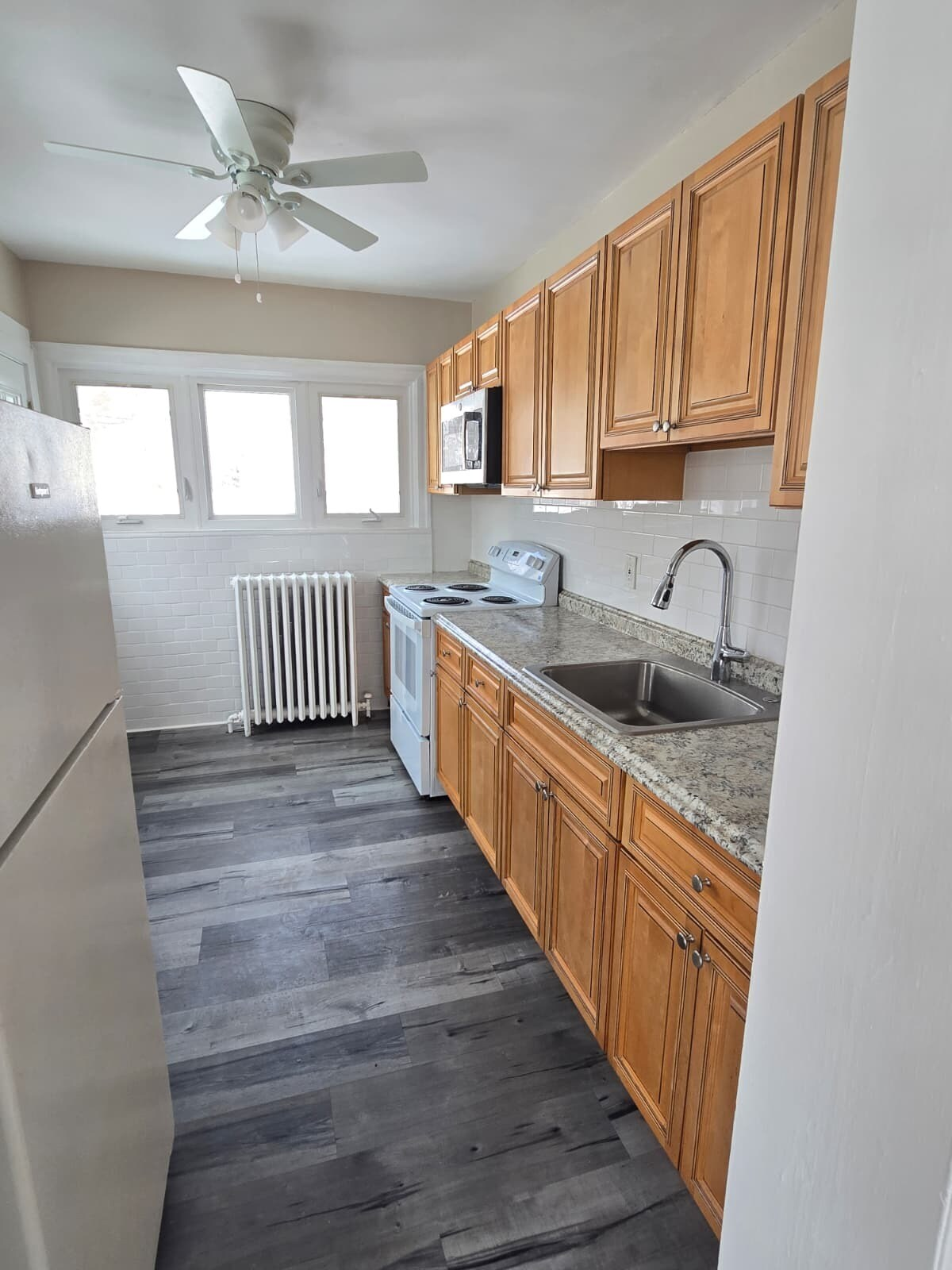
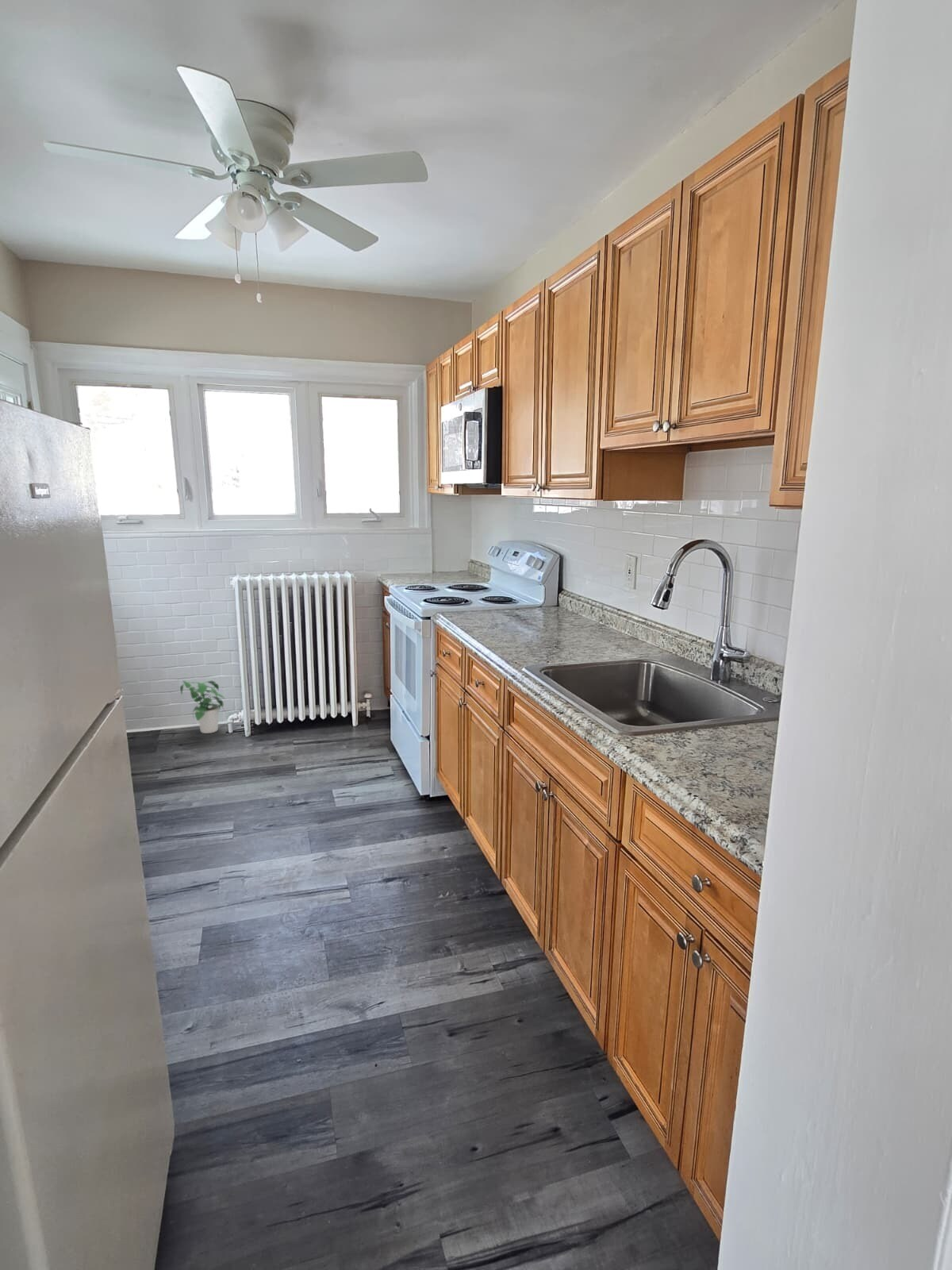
+ potted plant [179,679,228,734]
